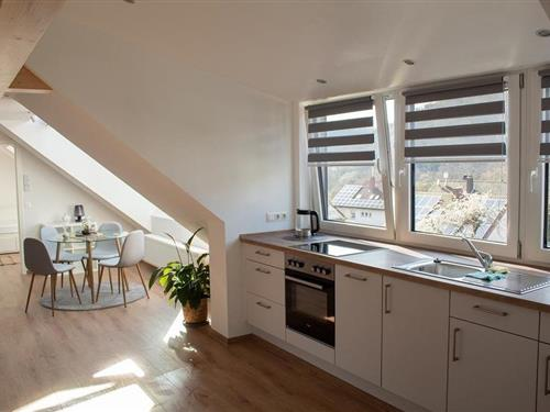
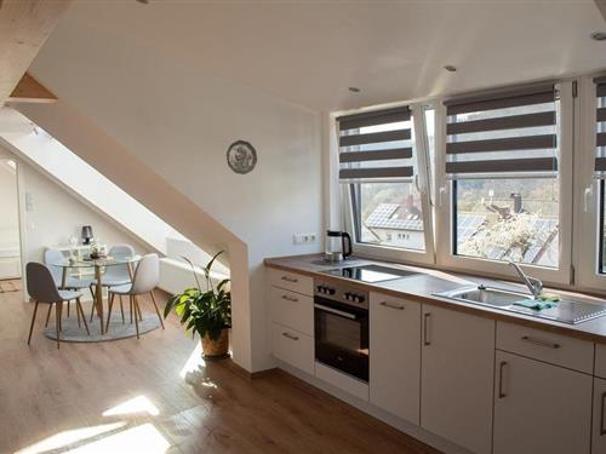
+ decorative plate [225,139,258,176]
